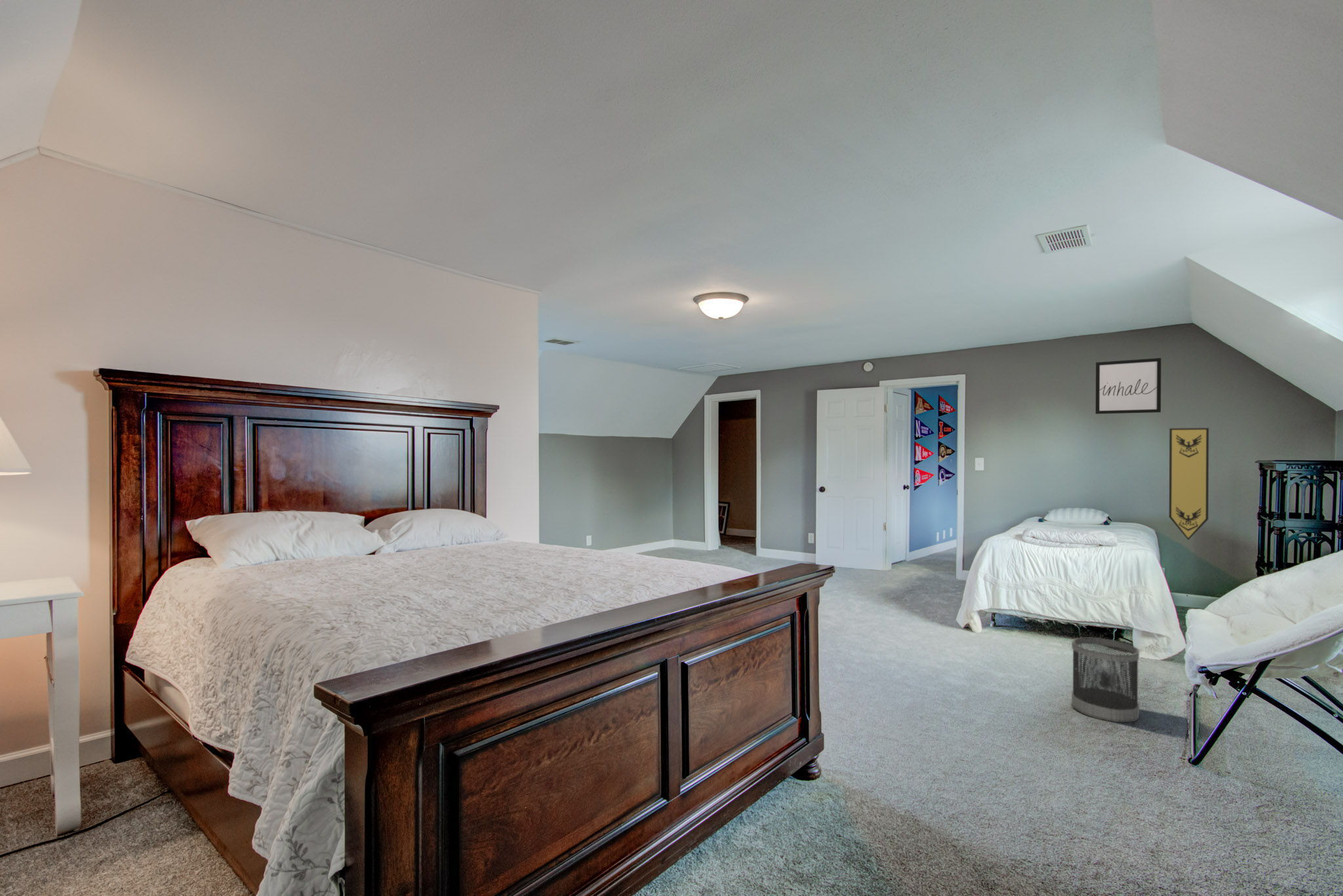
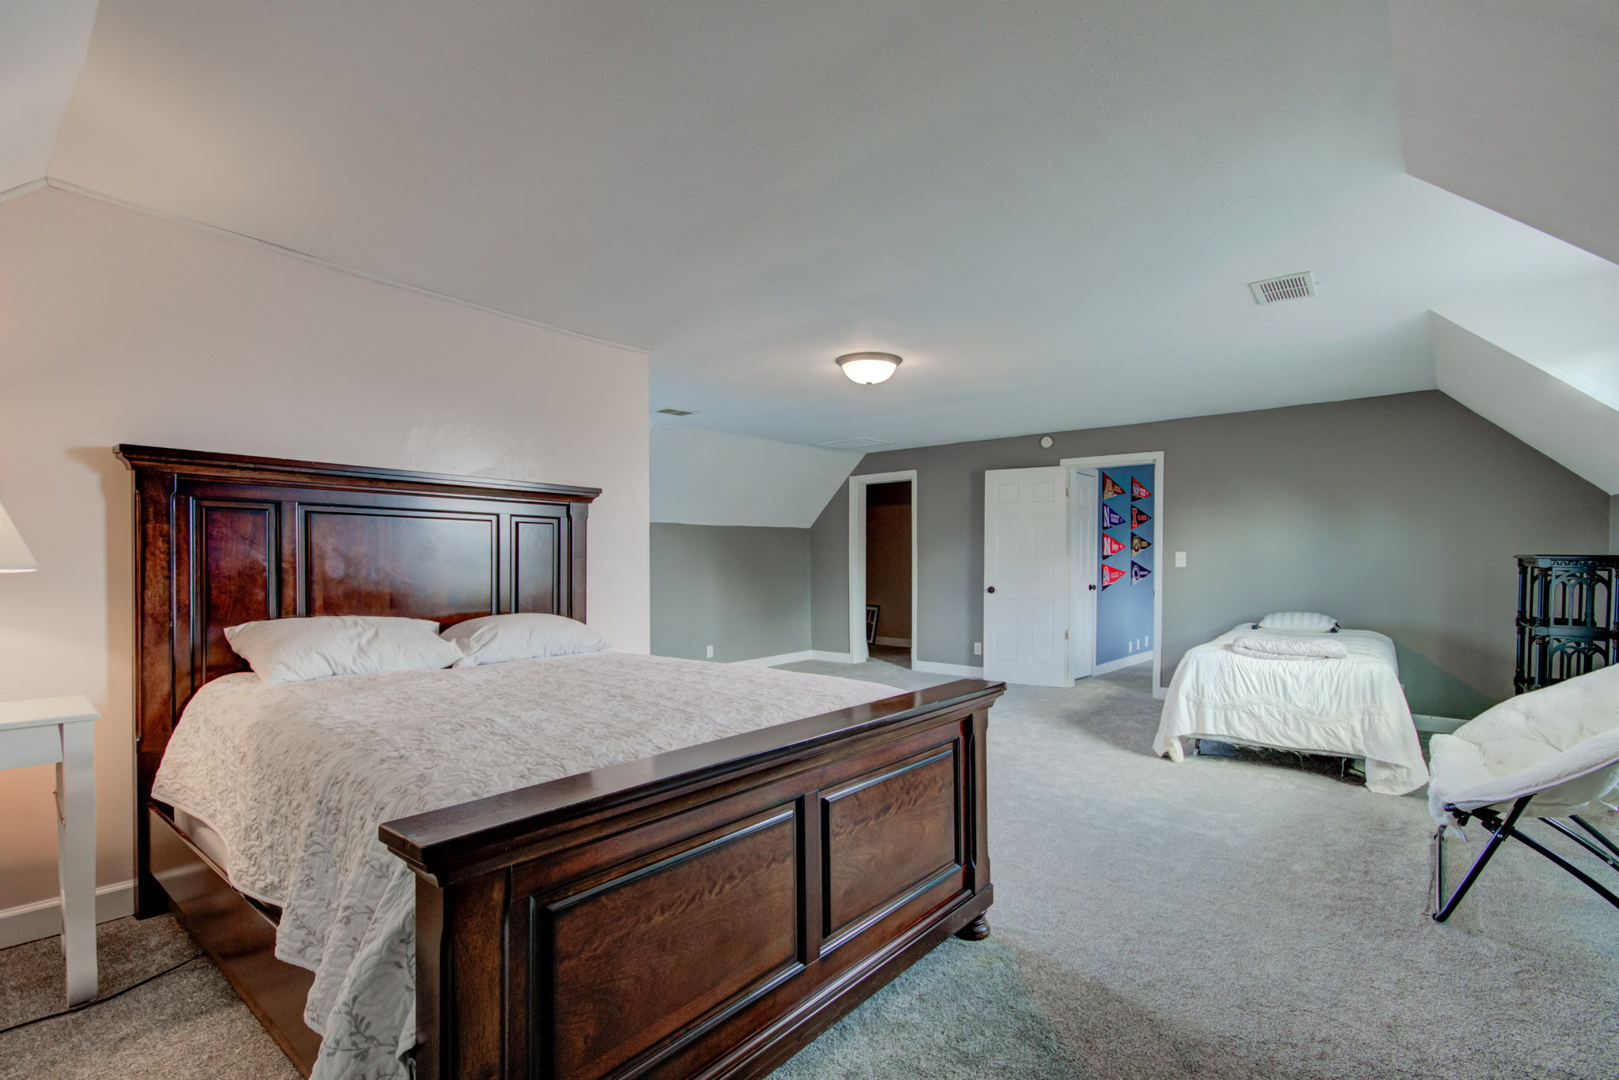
- pennant [1167,427,1211,541]
- wall art [1095,357,1162,415]
- wastebasket [1071,636,1140,723]
